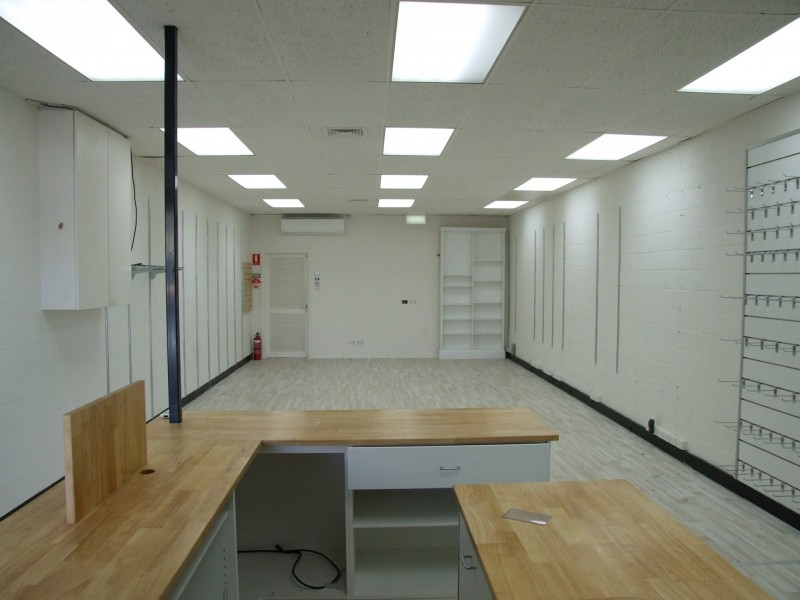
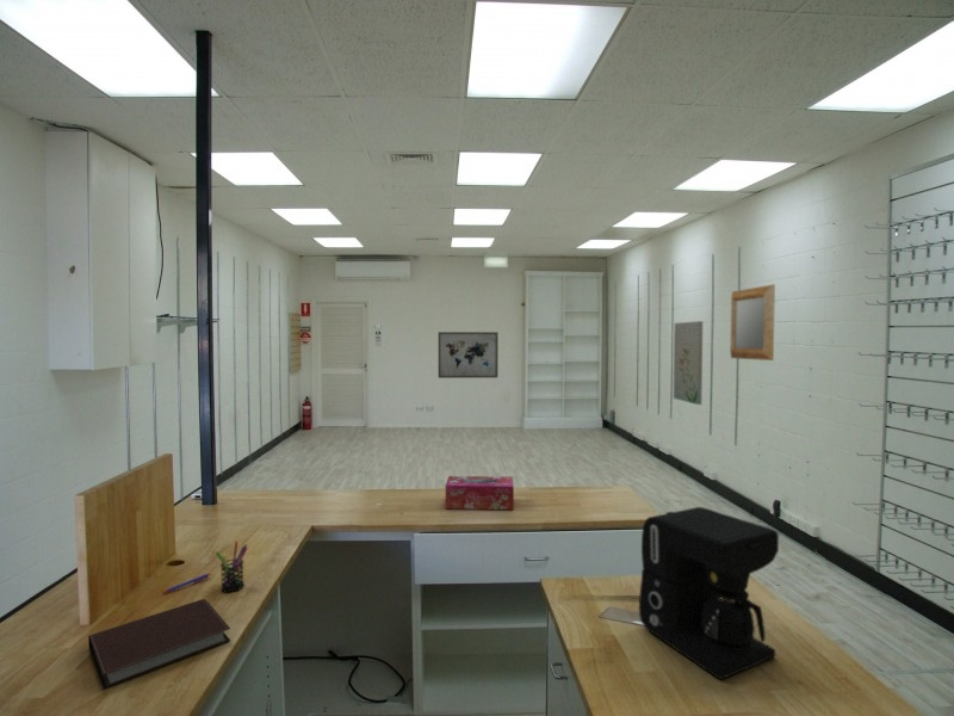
+ wall art [673,320,704,406]
+ coffee maker [638,506,780,680]
+ mirror [729,283,776,362]
+ tissue box [445,475,515,511]
+ notebook [87,598,231,691]
+ pen [160,572,212,595]
+ wall art [438,331,500,379]
+ pen holder [215,539,249,593]
